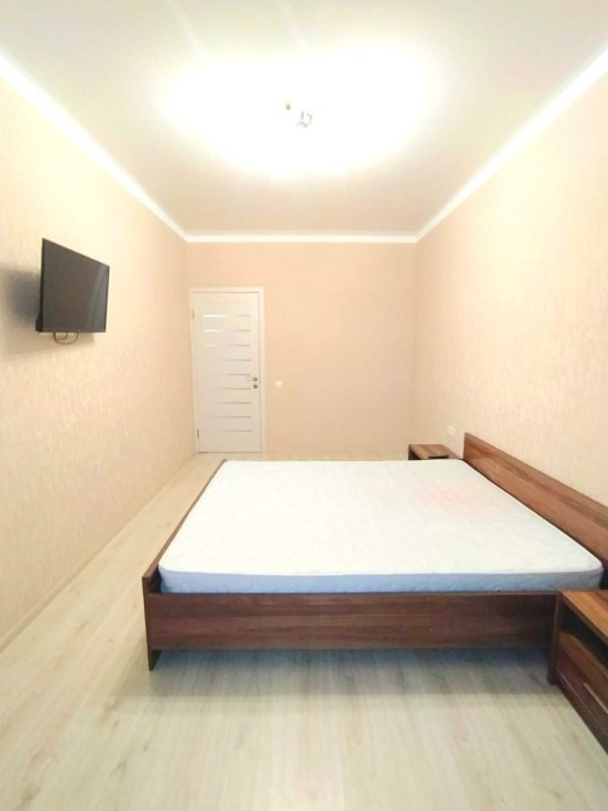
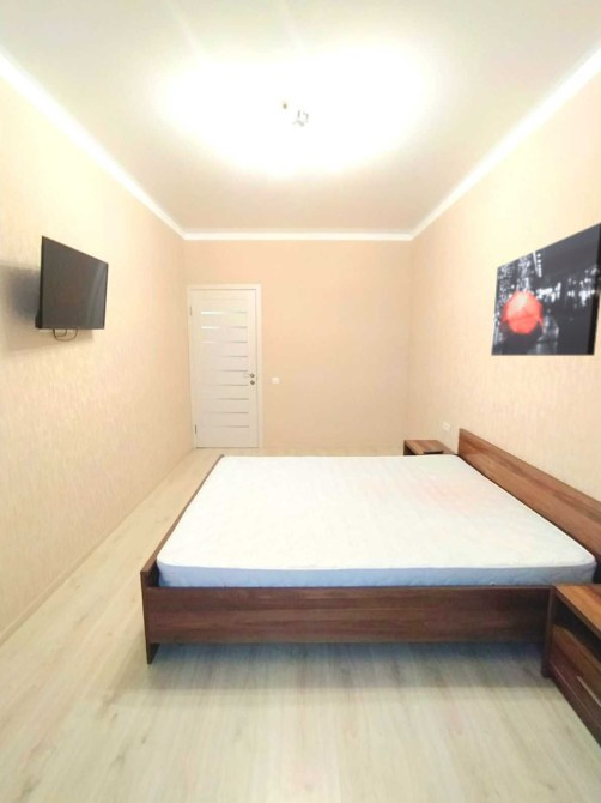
+ wall art [490,222,601,357]
